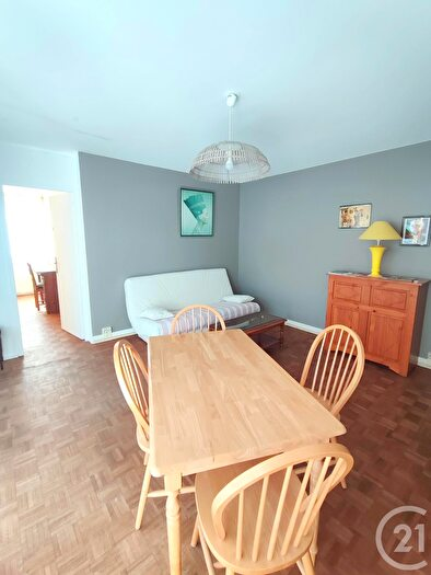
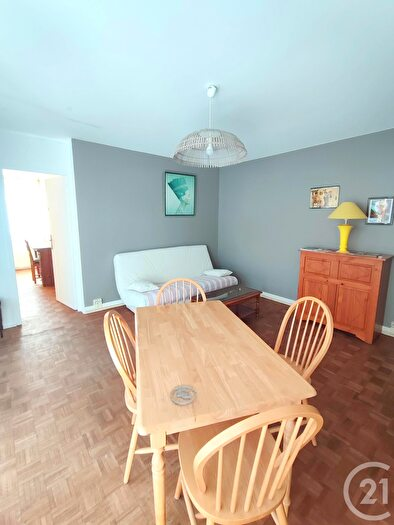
+ coaster [170,384,197,406]
